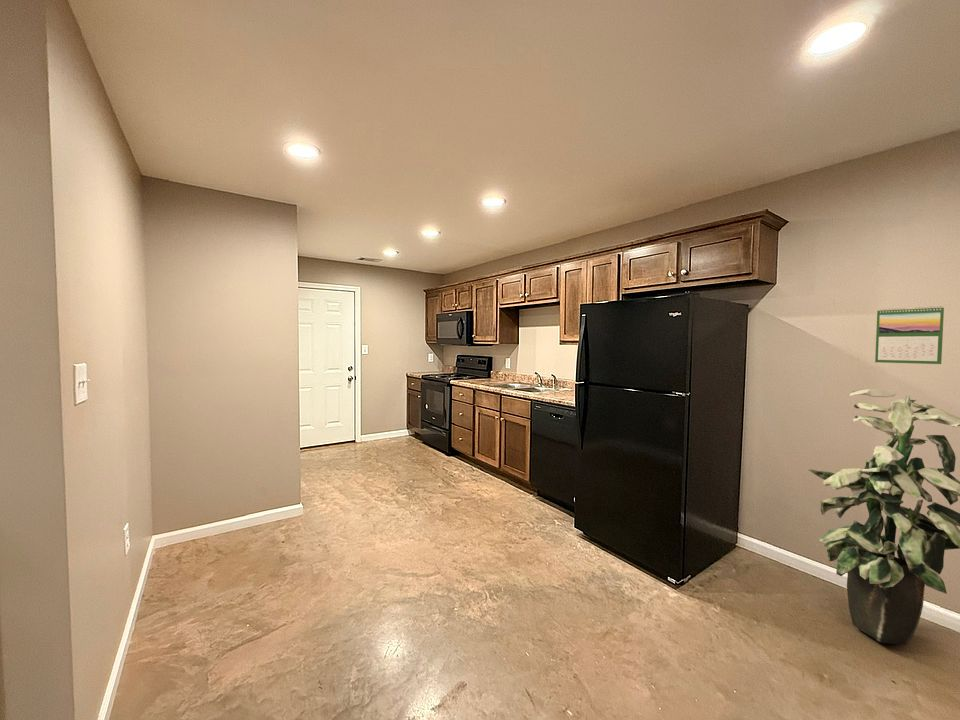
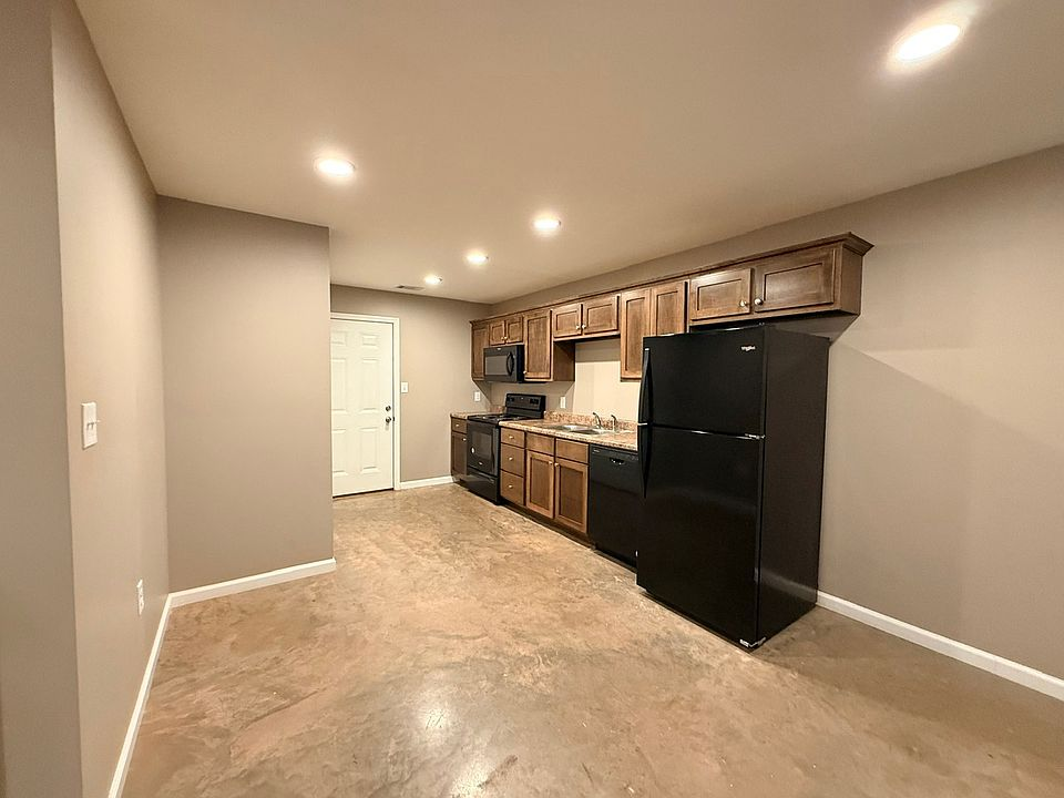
- calendar [874,305,945,365]
- indoor plant [807,388,960,646]
